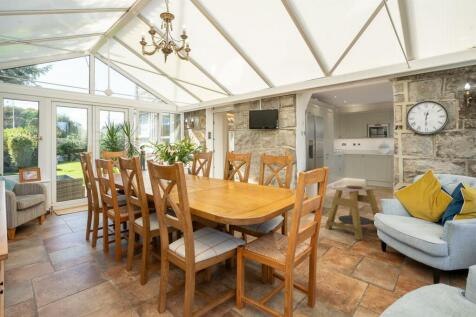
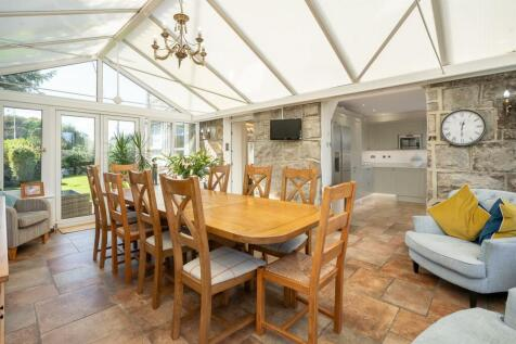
- side table [324,185,381,241]
